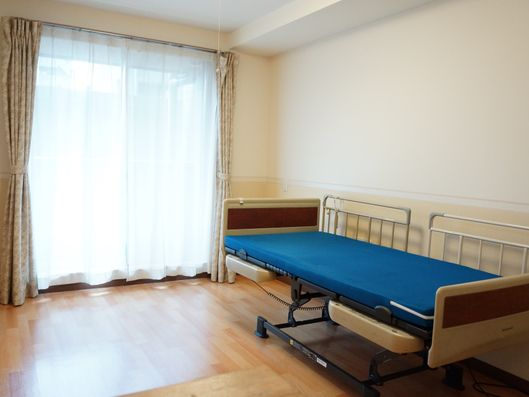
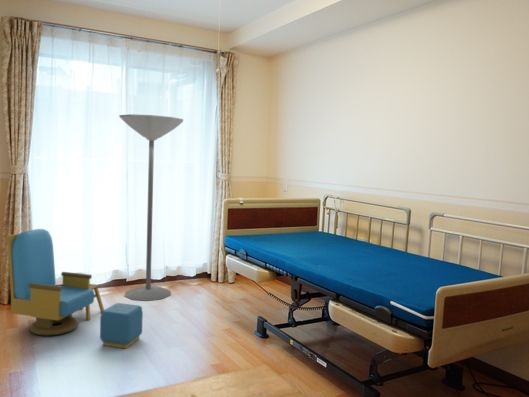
+ floor lamp [118,113,184,302]
+ armchair [6,228,144,349]
